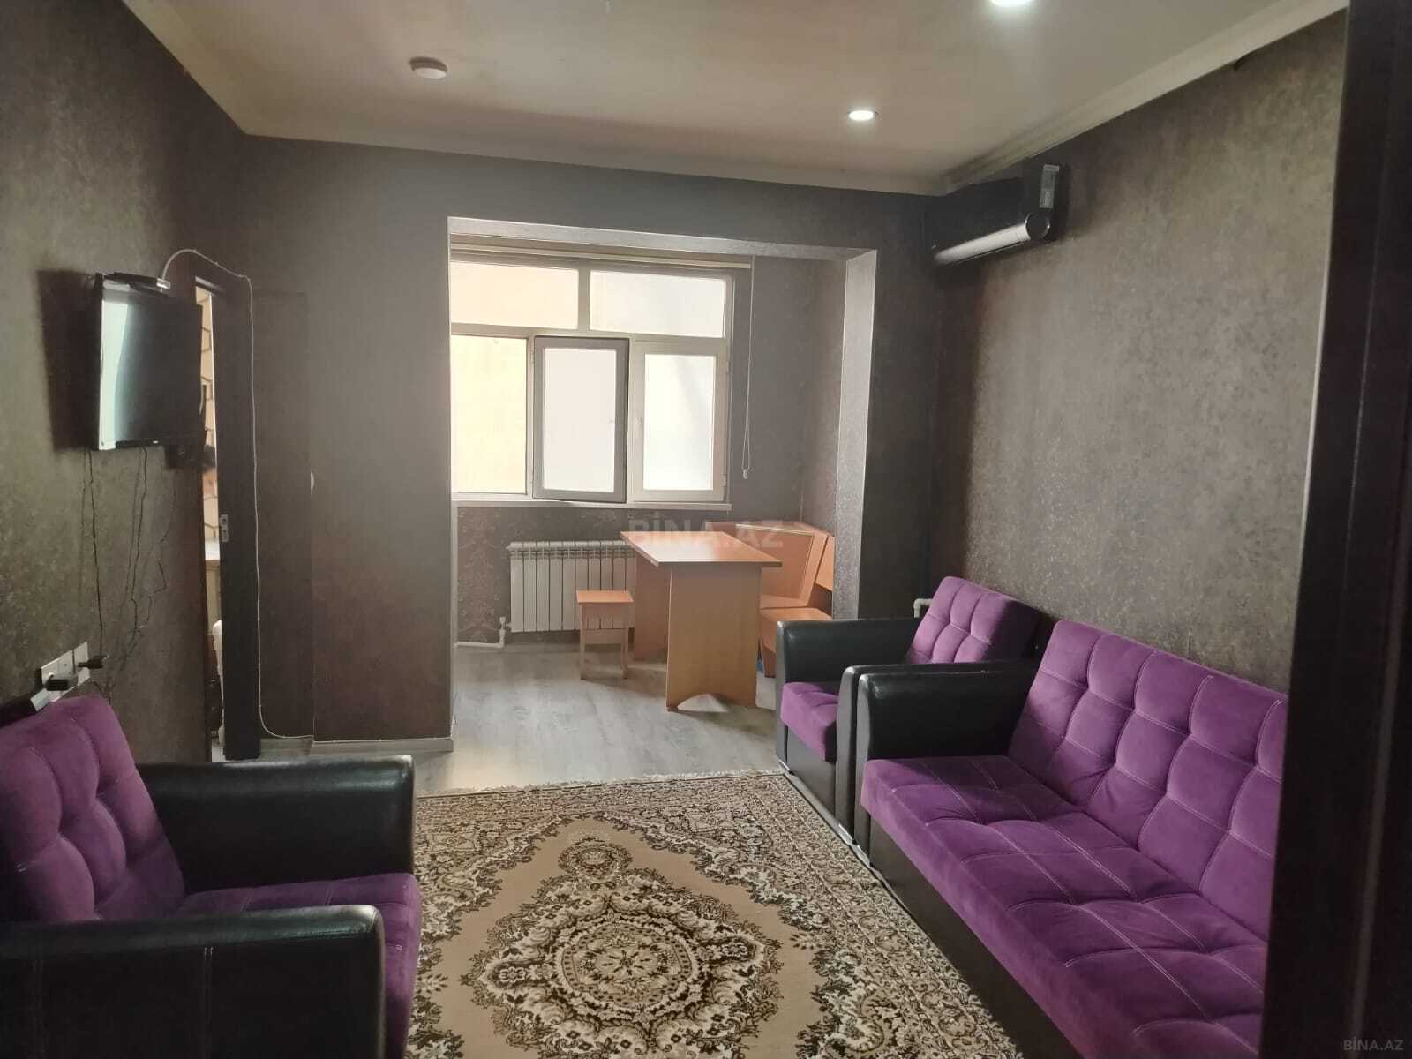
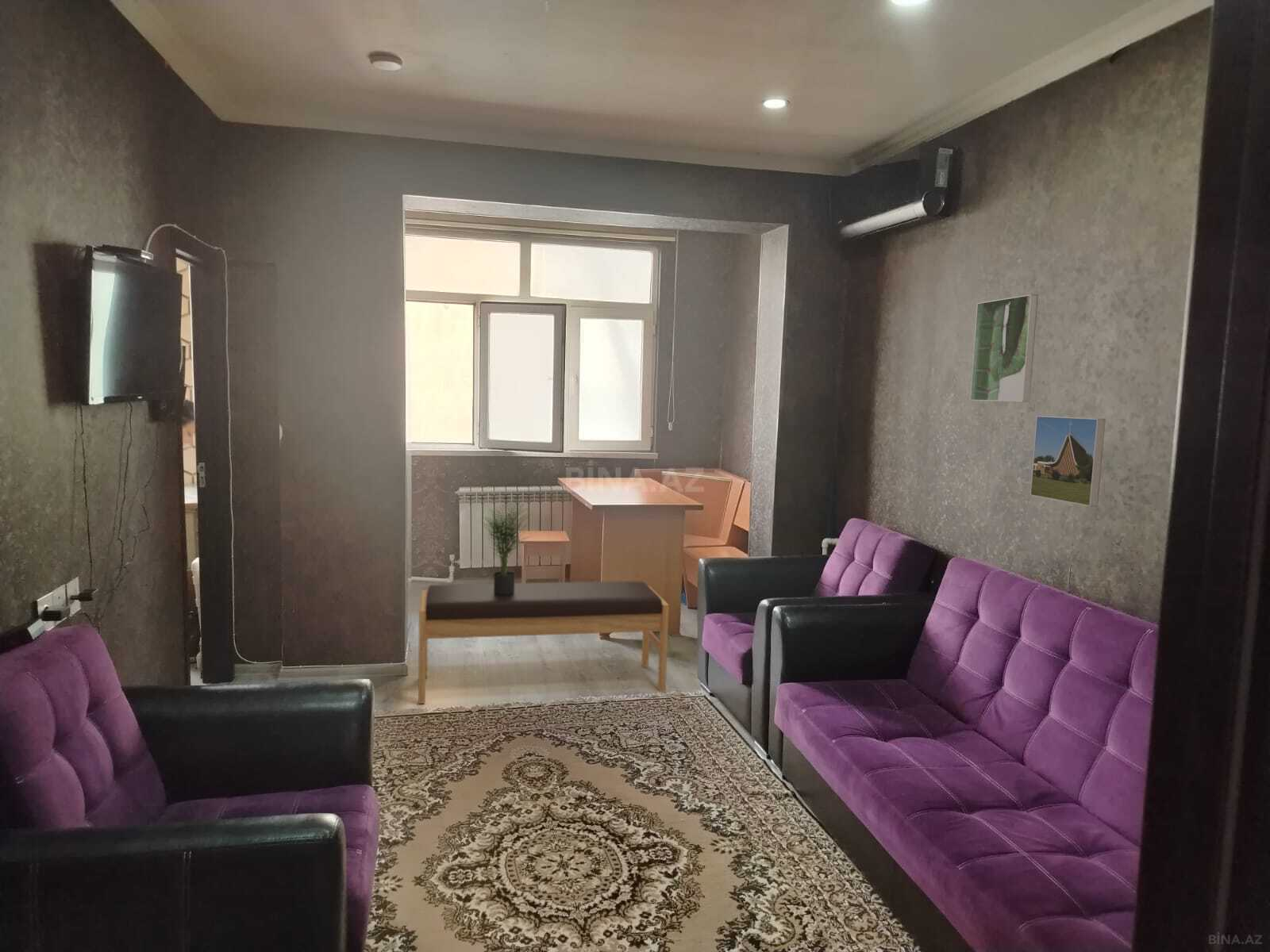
+ potted plant [477,494,535,596]
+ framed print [969,294,1039,403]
+ bench [418,581,670,704]
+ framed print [1029,415,1106,508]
